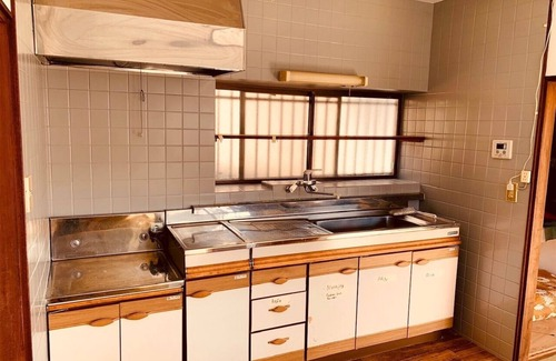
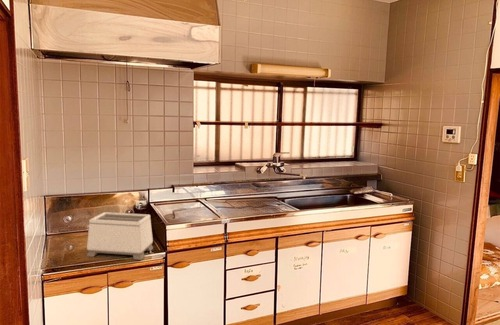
+ toaster [86,211,154,261]
